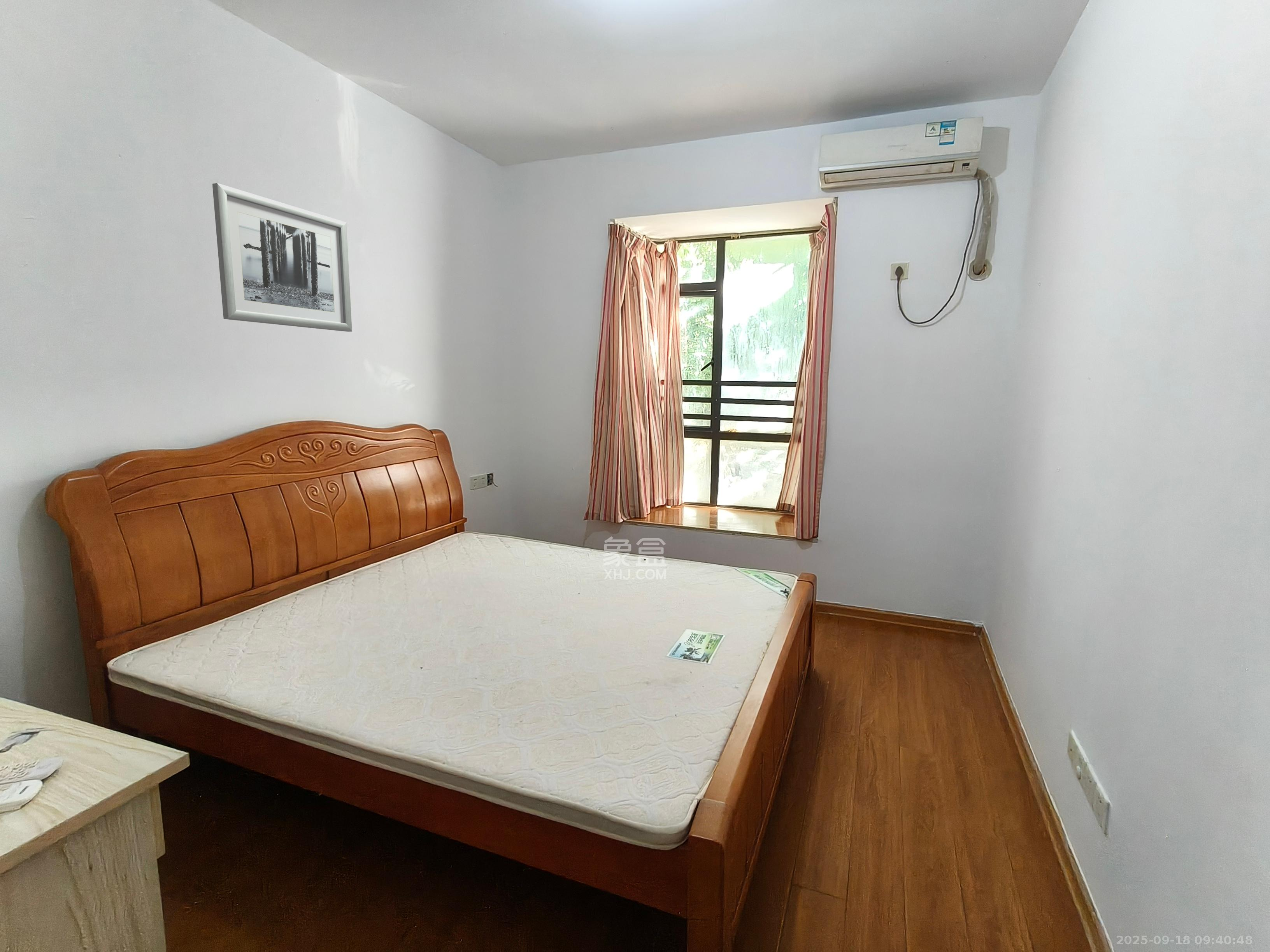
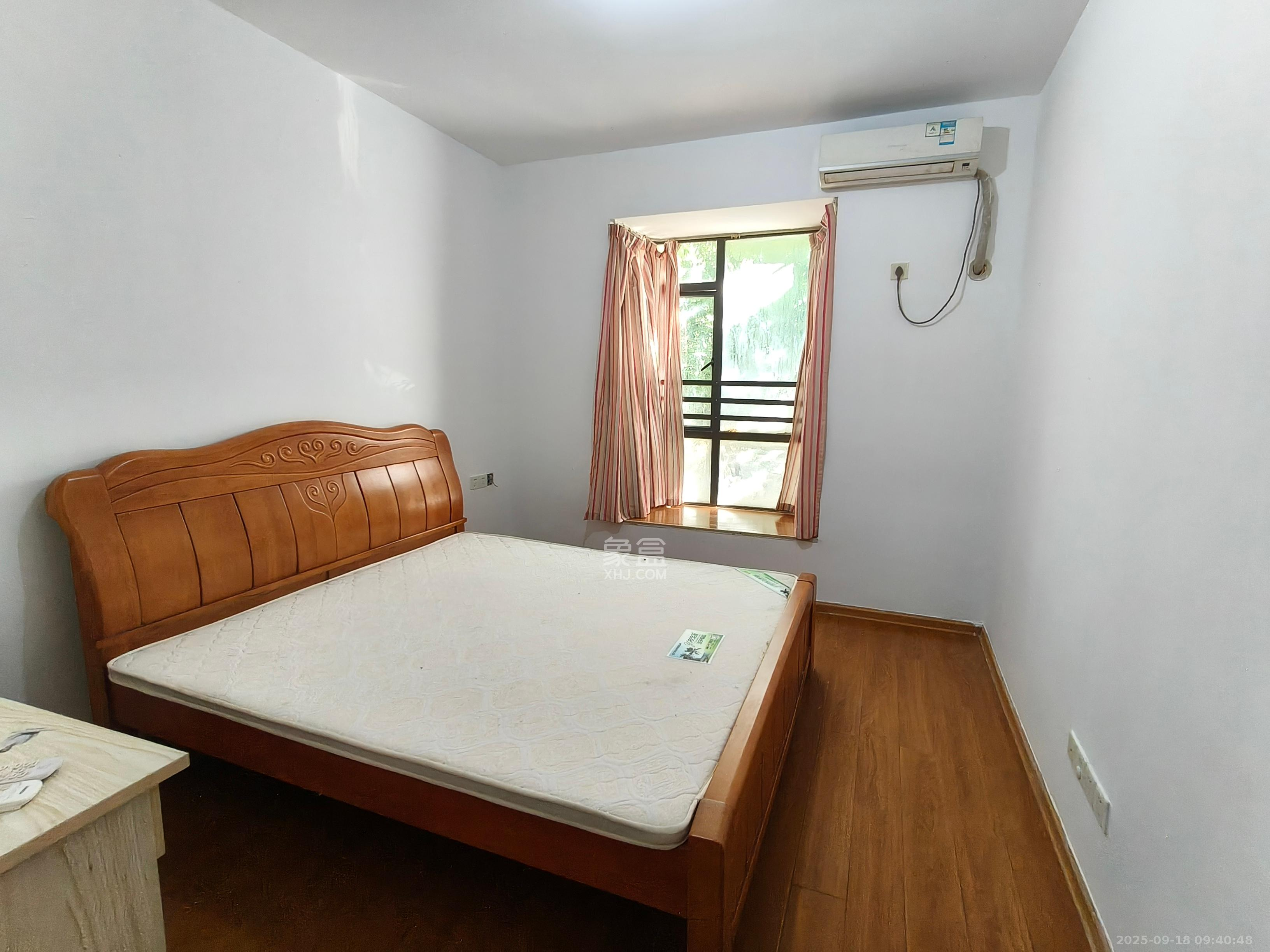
- wall art [212,183,353,332]
